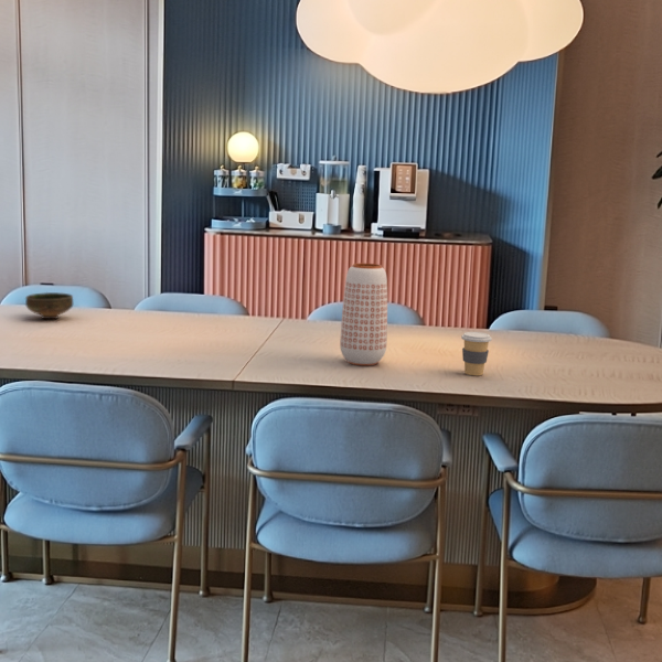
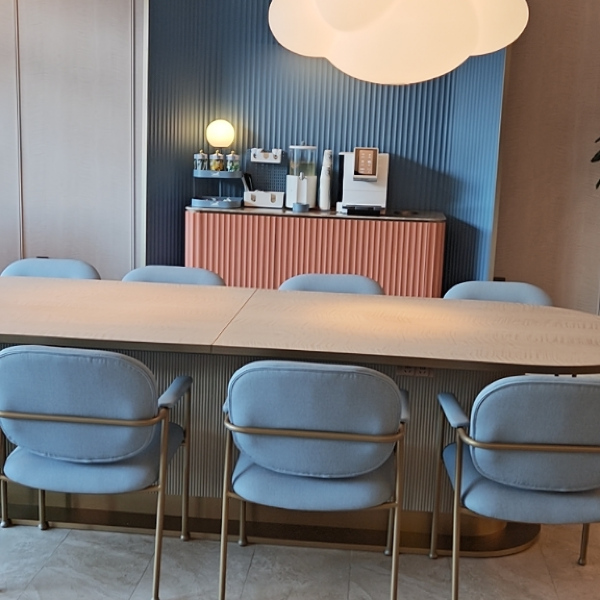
- coffee cup [460,331,493,376]
- planter [339,263,388,367]
- bowl [24,291,74,320]
